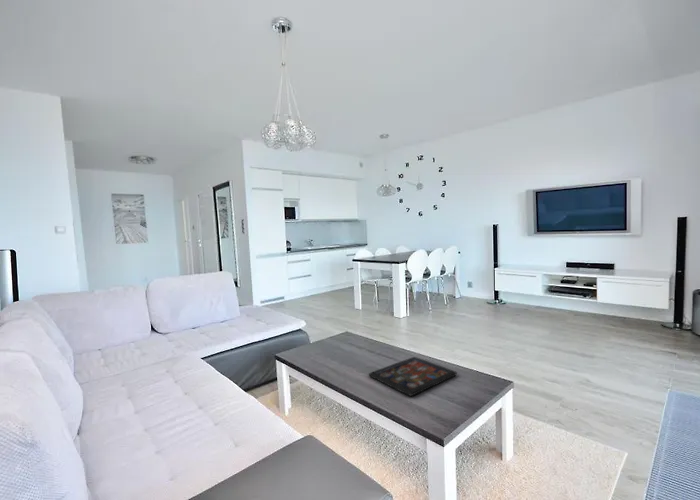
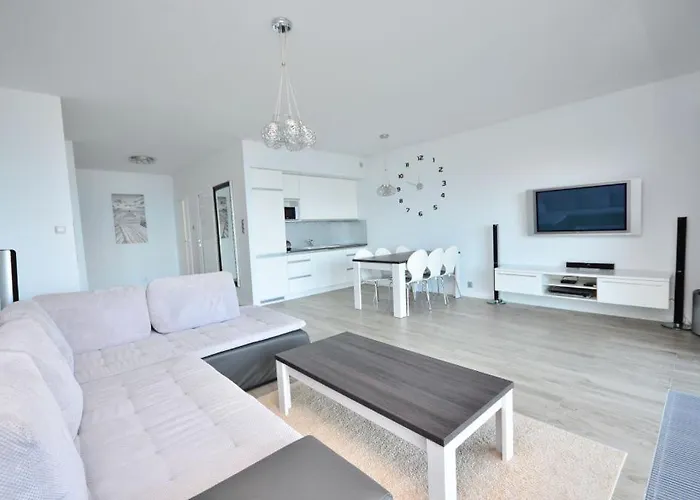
- decorative tray [368,356,458,397]
